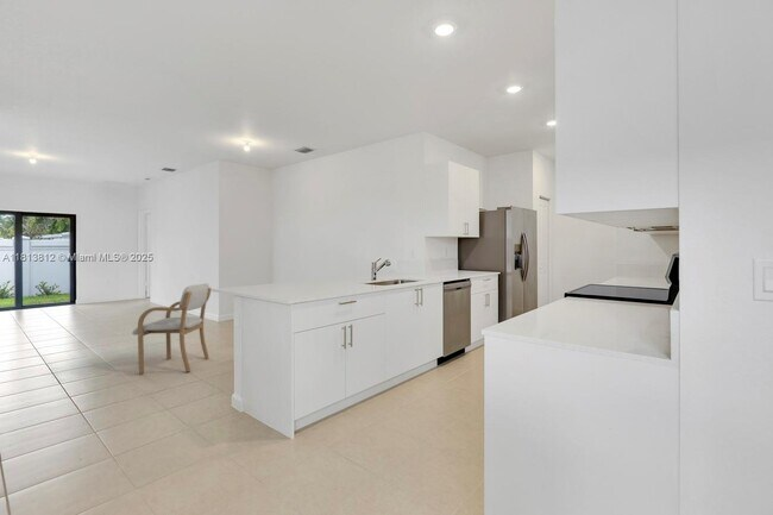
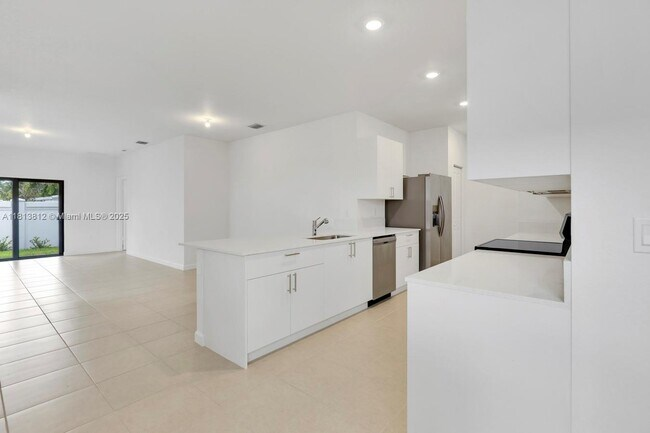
- armchair [131,282,213,375]
